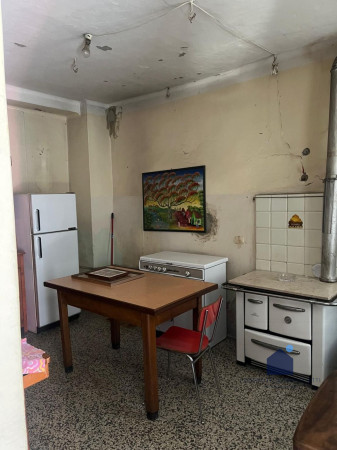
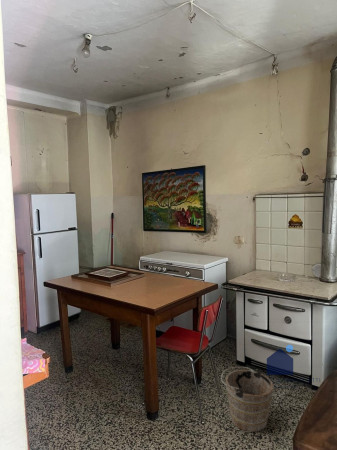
+ bucket [220,366,274,433]
